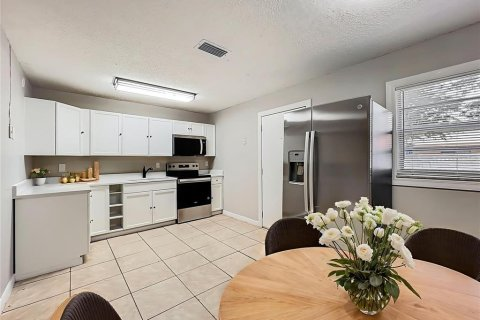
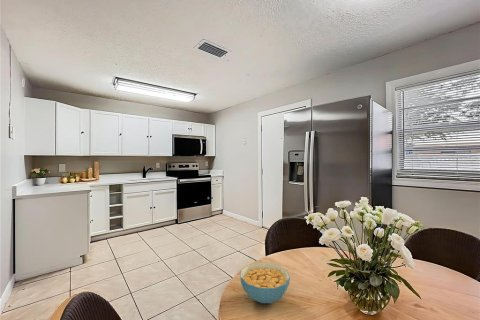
+ cereal bowl [239,261,291,304]
